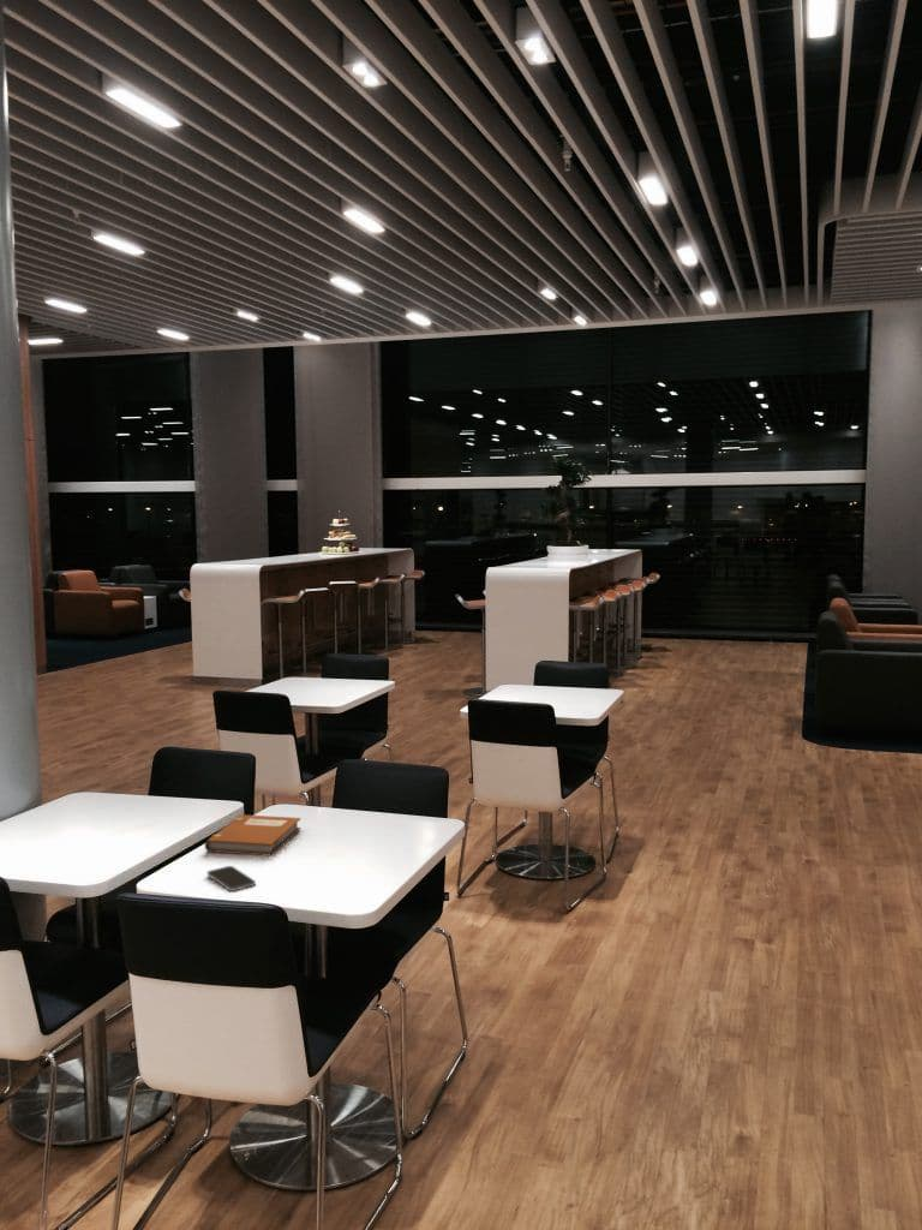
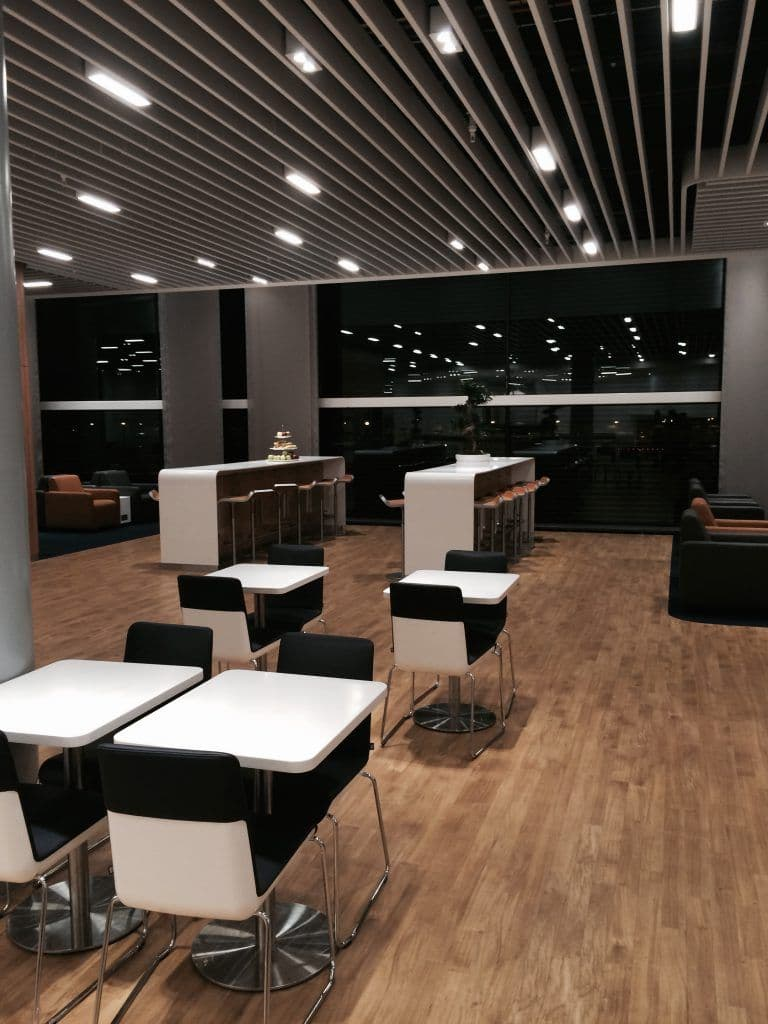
- notebook [204,813,303,856]
- smartphone [206,865,257,892]
